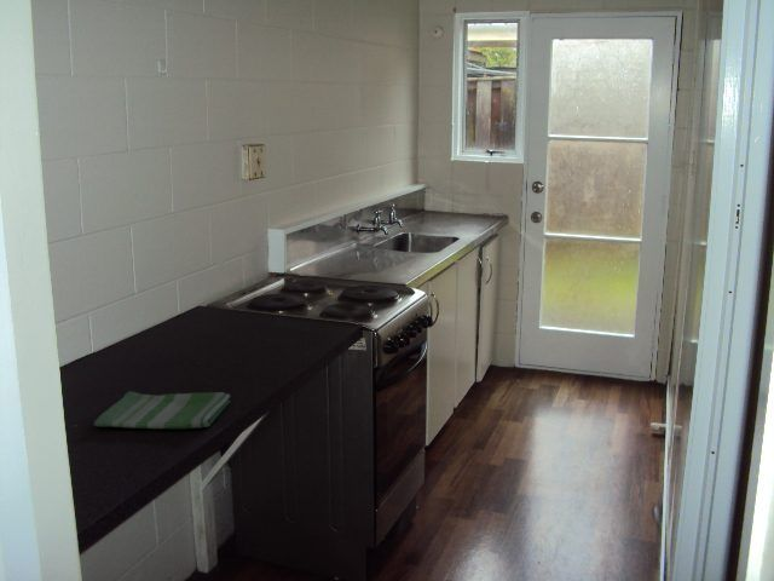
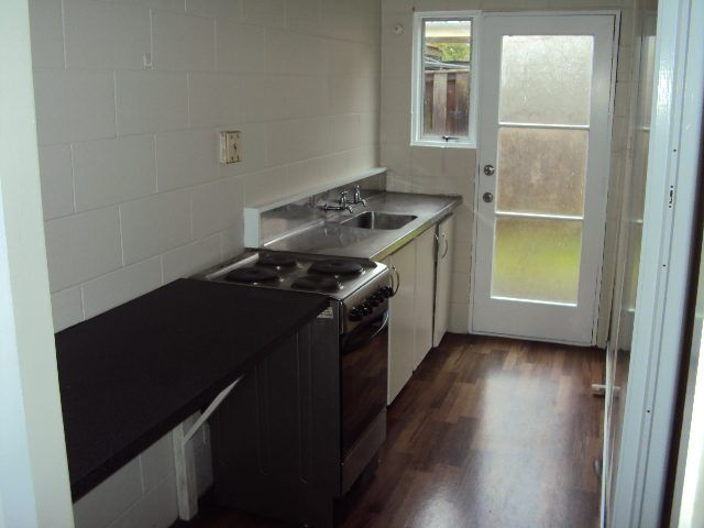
- dish towel [93,390,232,430]
